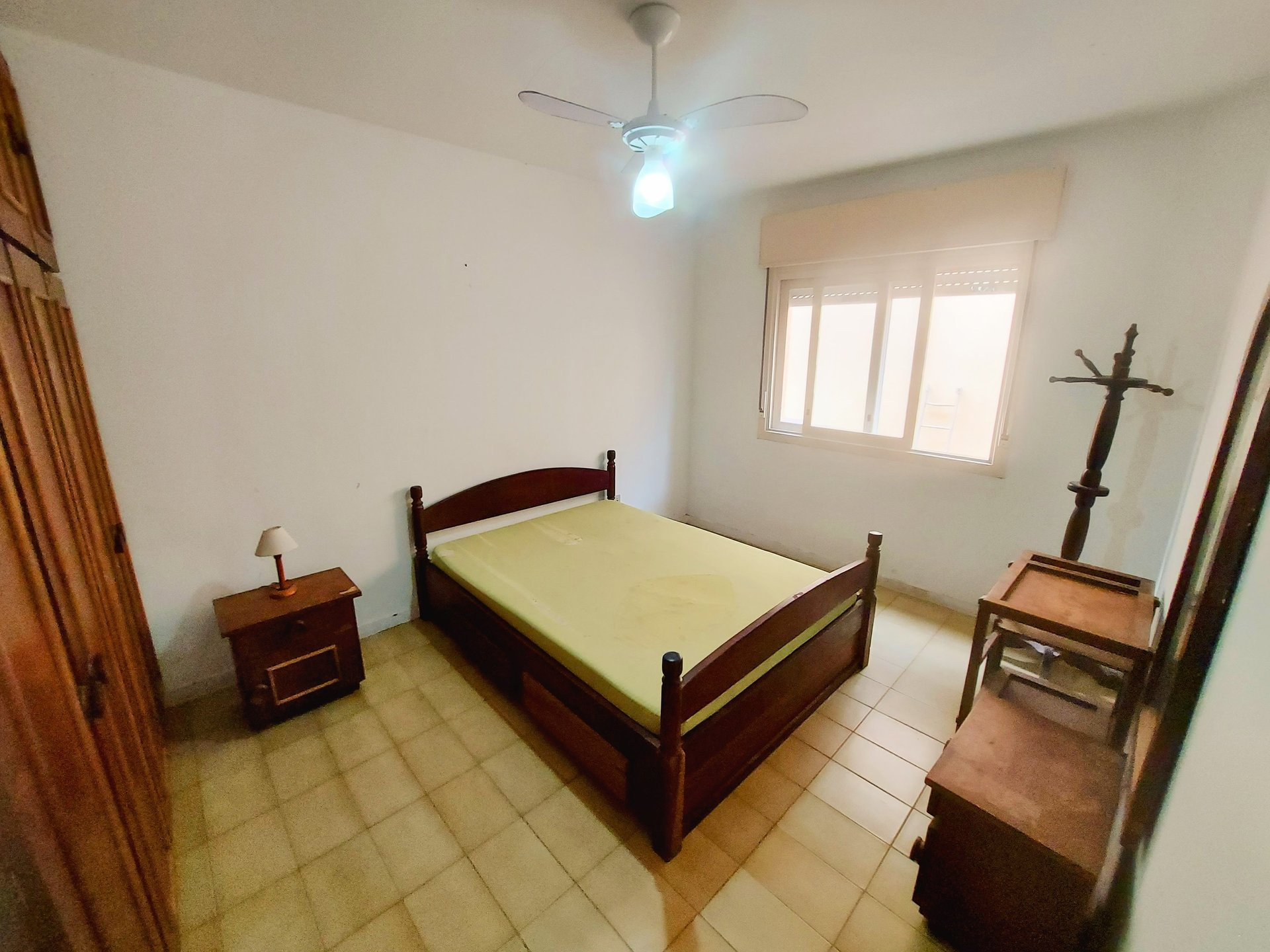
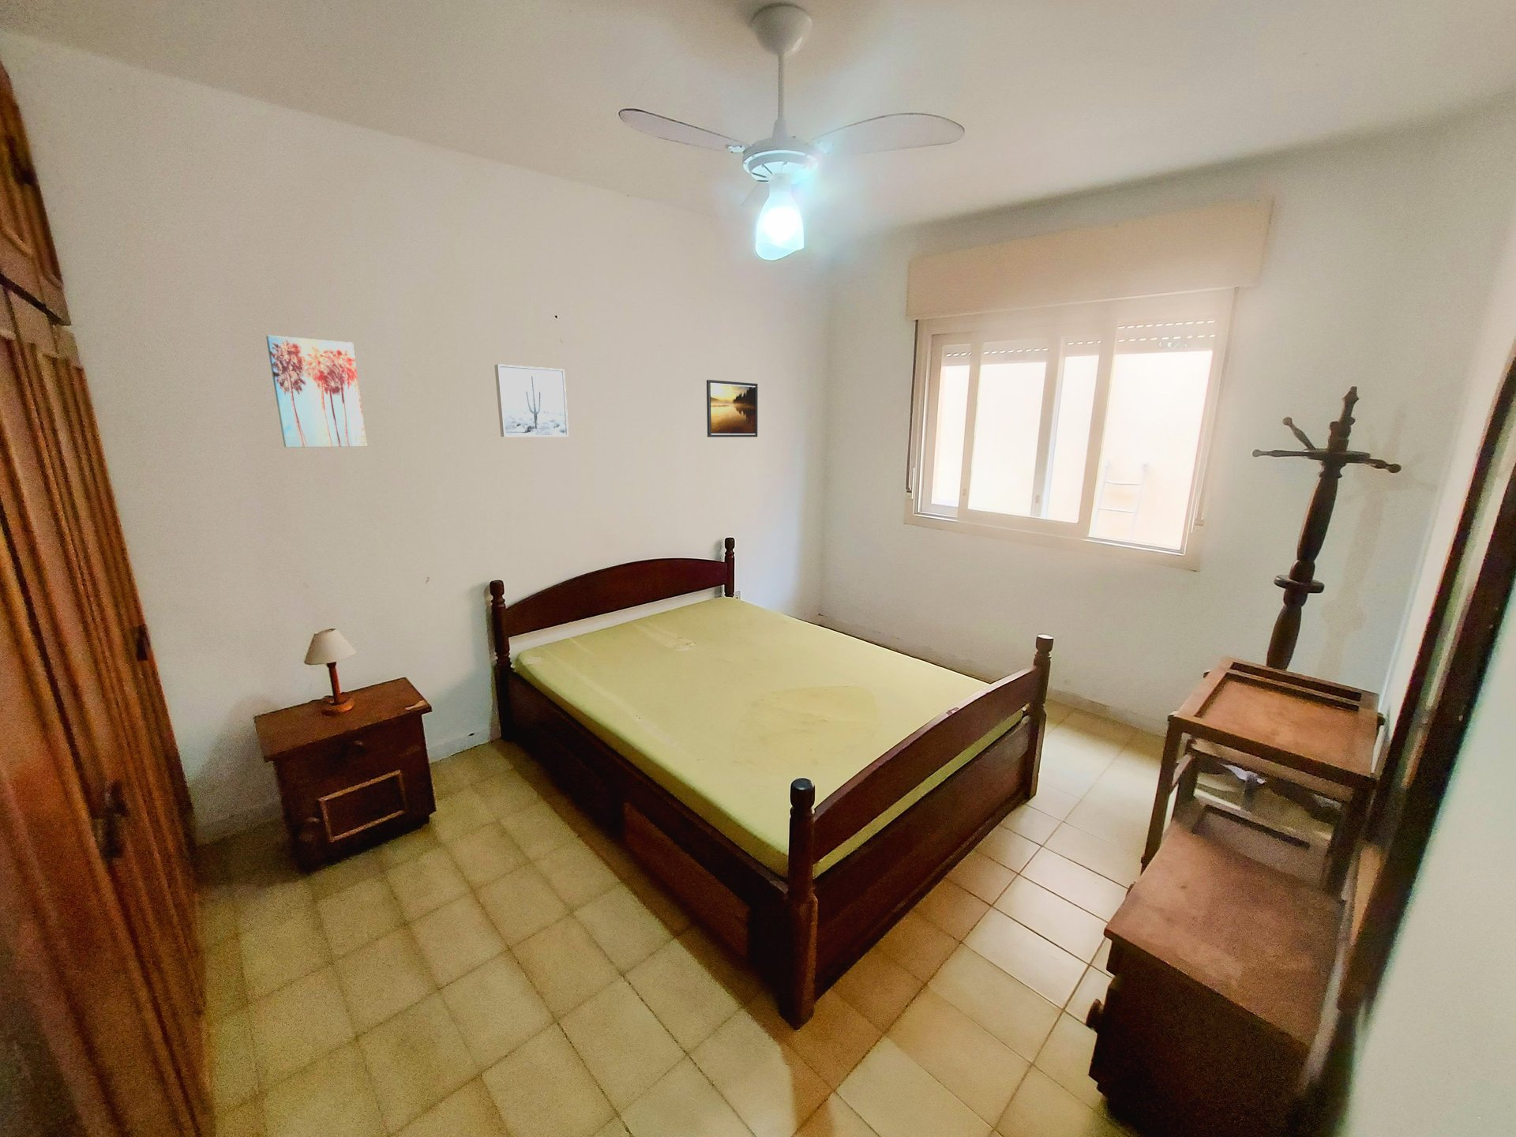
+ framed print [705,379,759,438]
+ wall art [493,363,569,437]
+ wall art [265,334,368,449]
